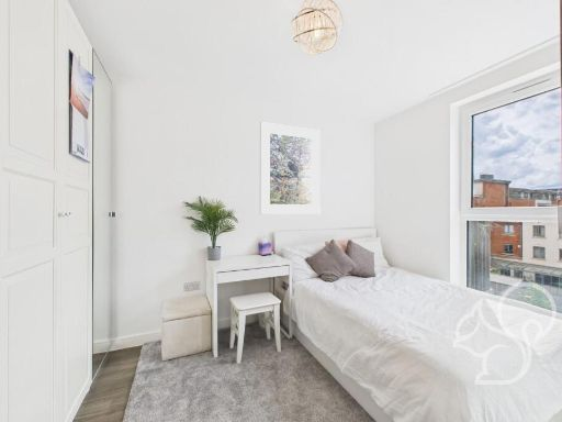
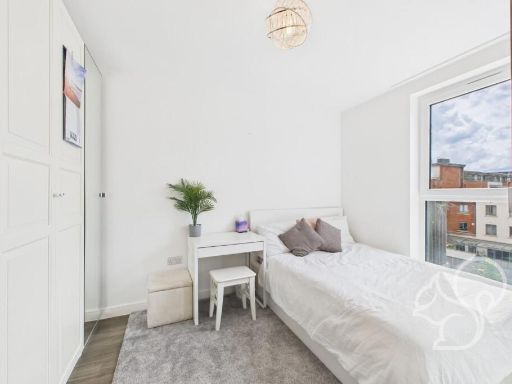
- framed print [259,121,322,215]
